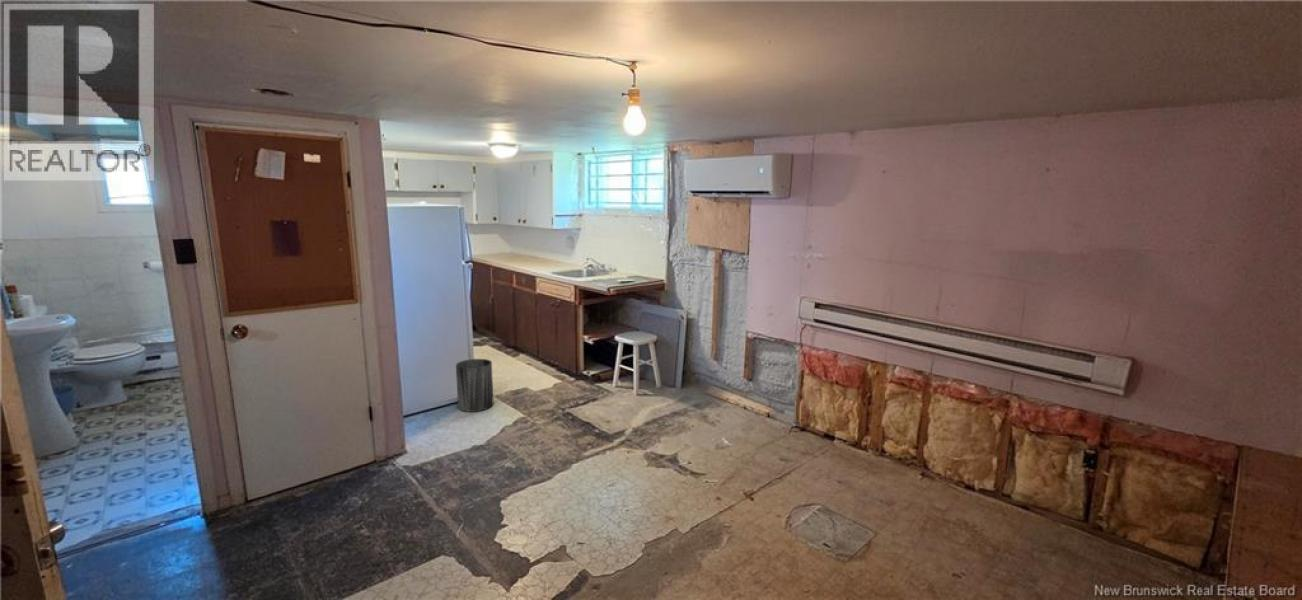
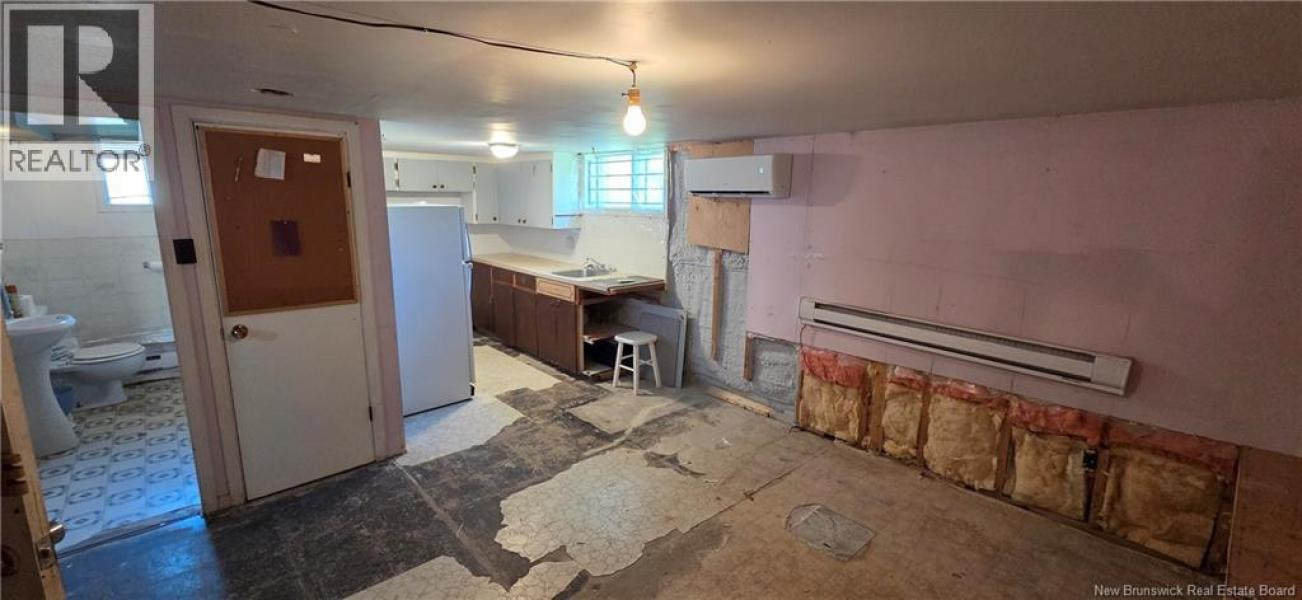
- trash can [455,358,495,413]
